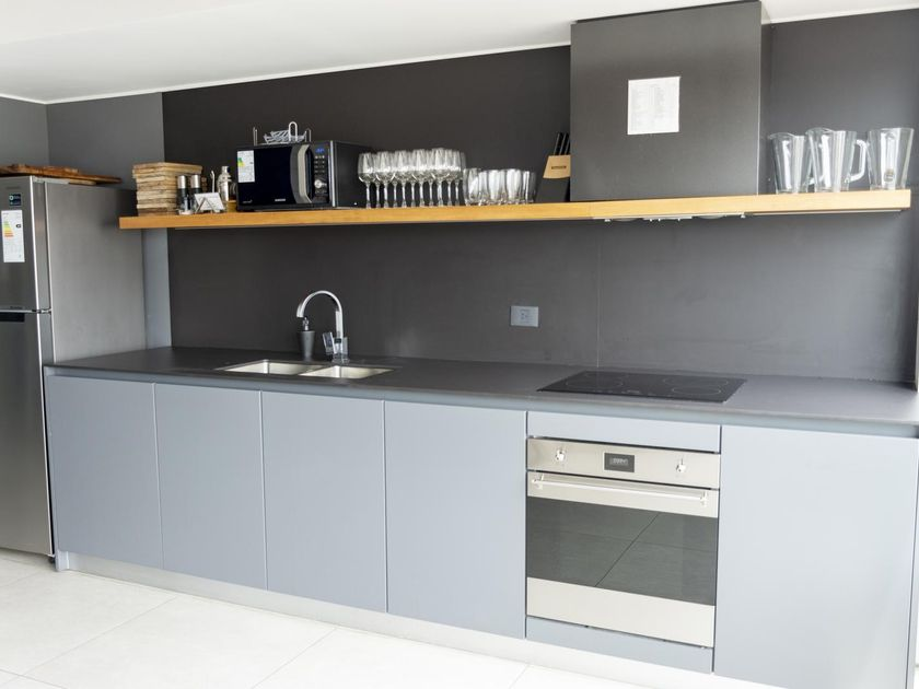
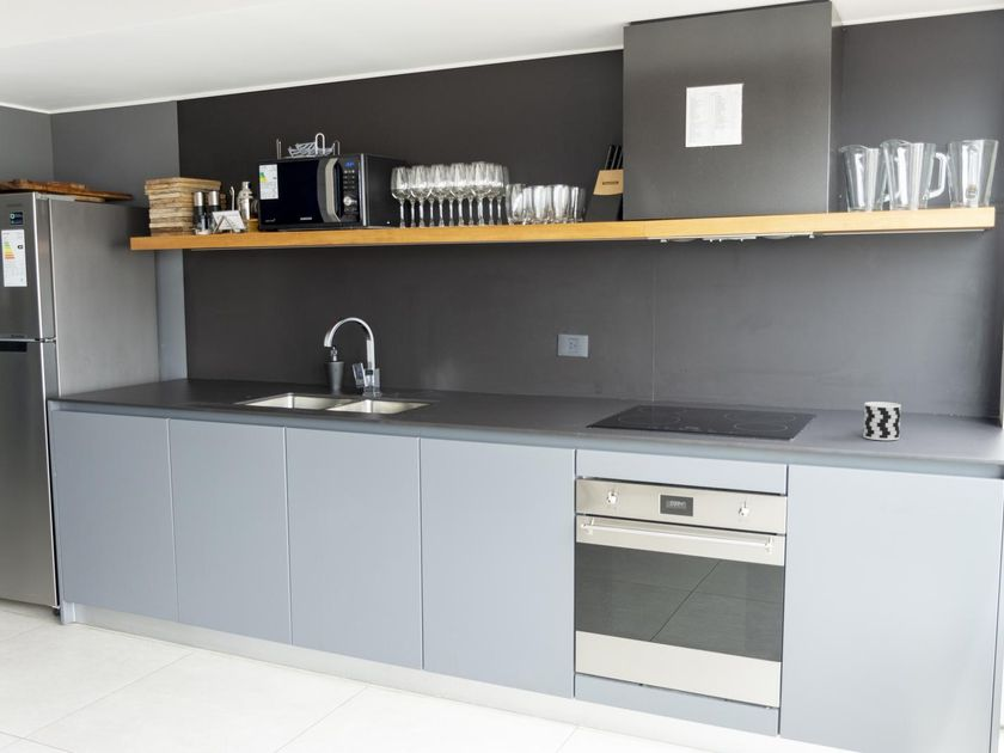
+ cup [862,400,902,441]
